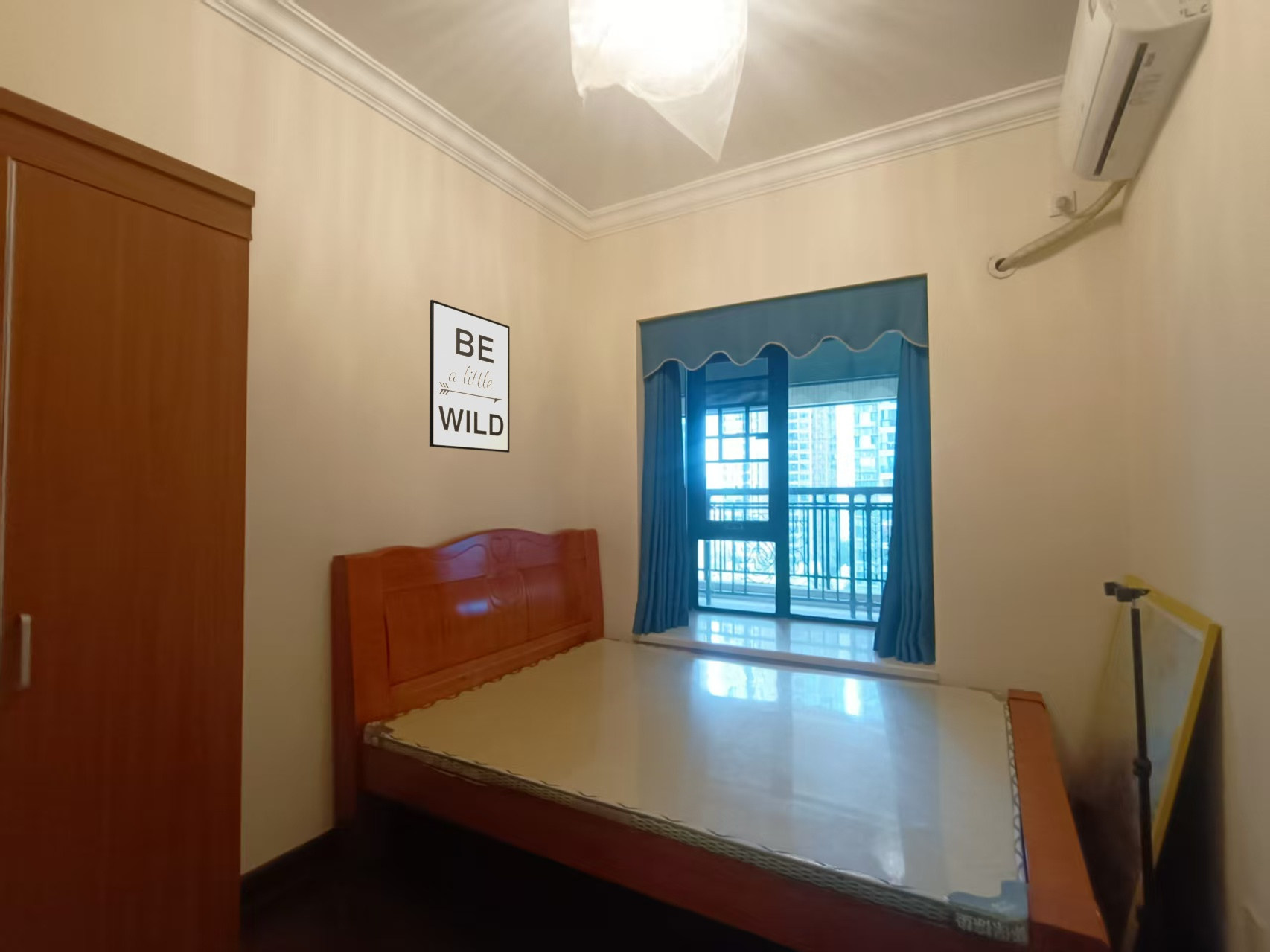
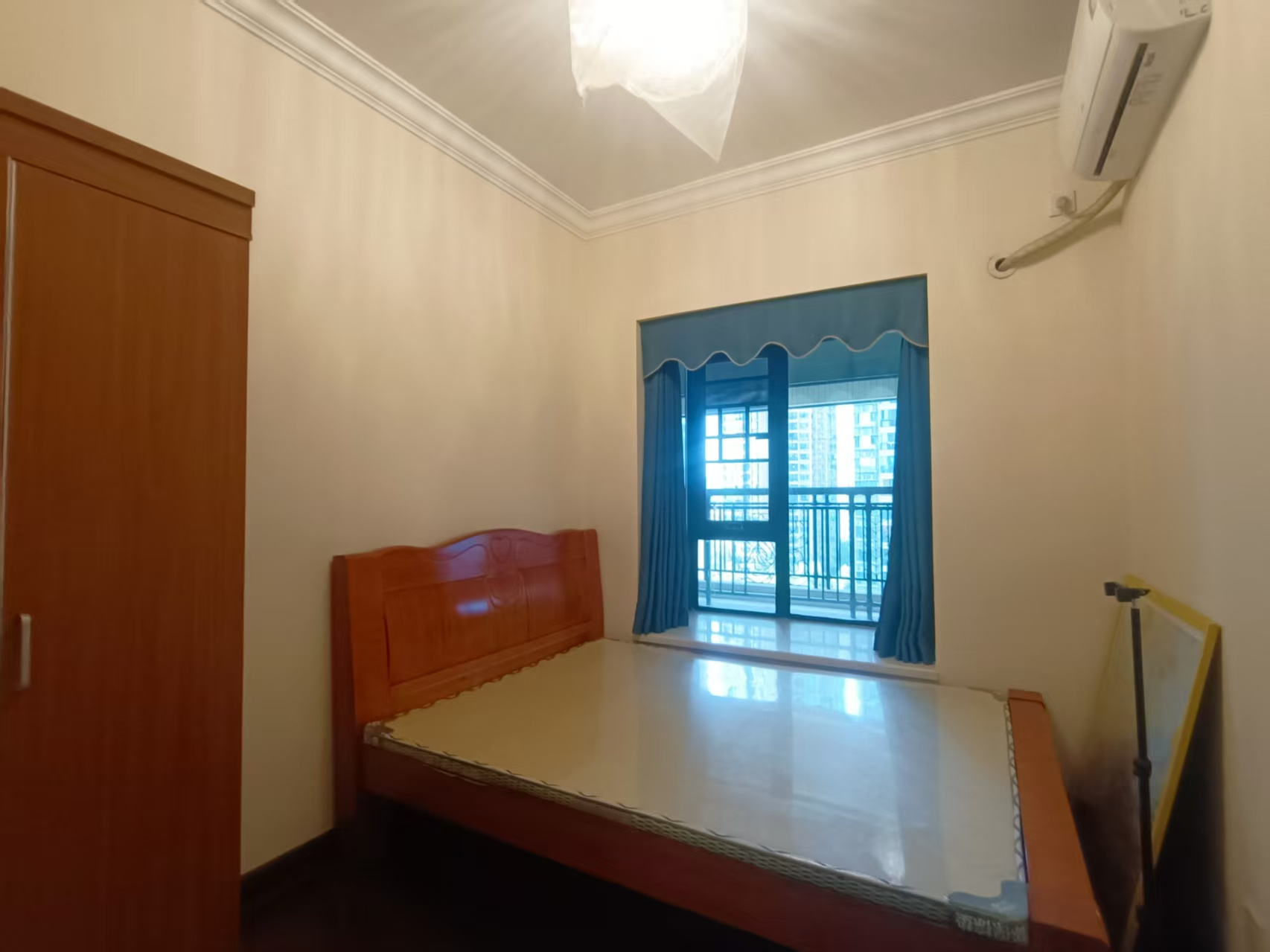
- wall art [429,299,511,453]
